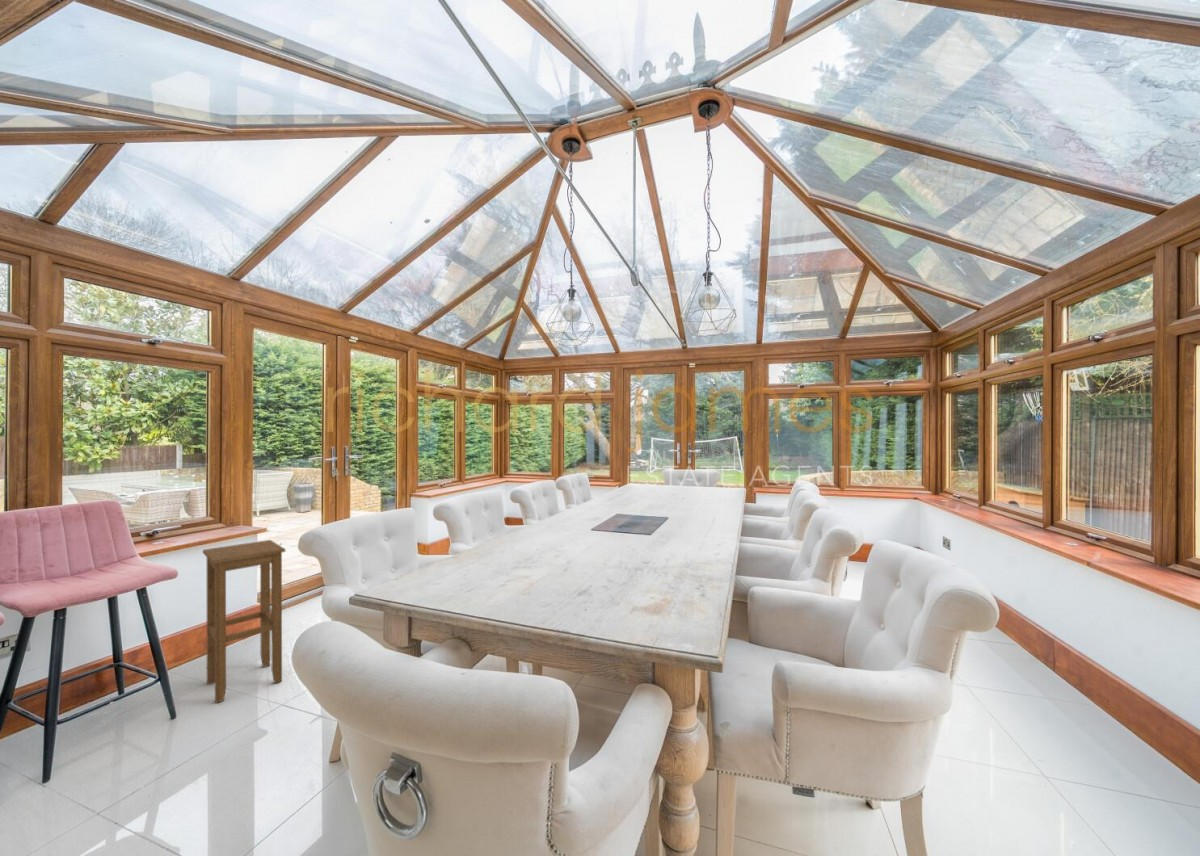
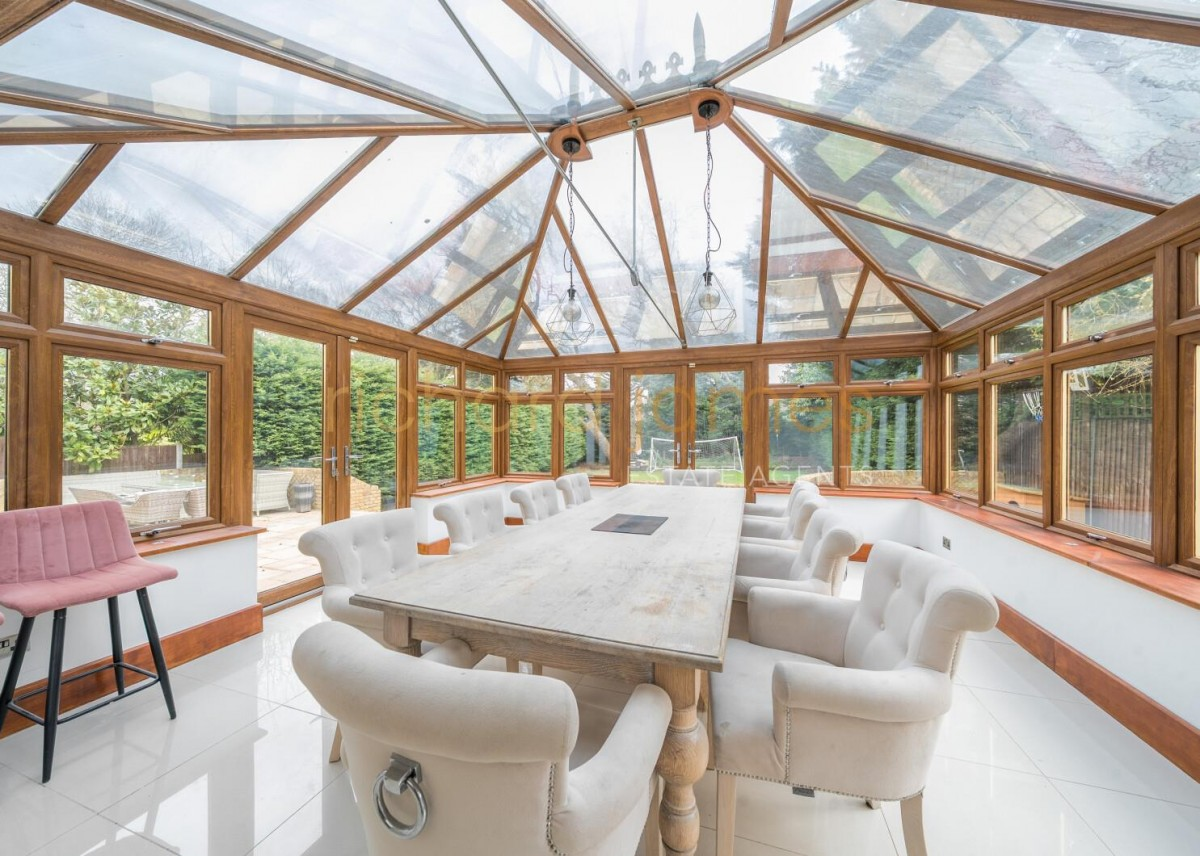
- stool [202,539,286,704]
